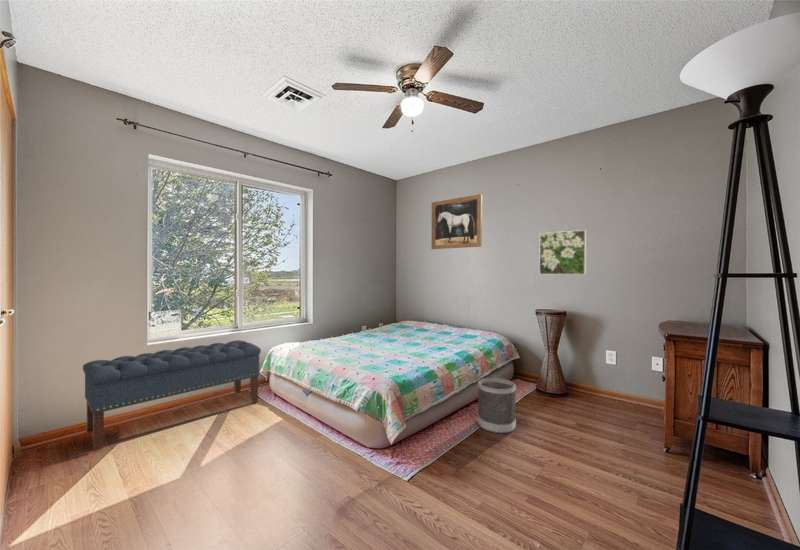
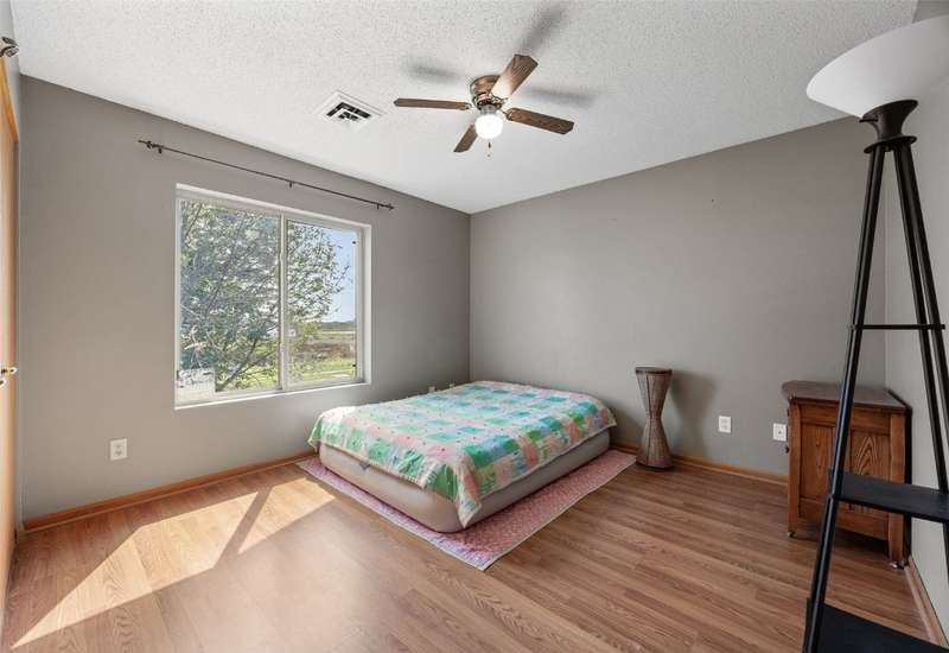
- wall art [430,193,483,250]
- wastebasket [477,377,517,434]
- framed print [538,229,587,276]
- bench [82,339,262,452]
